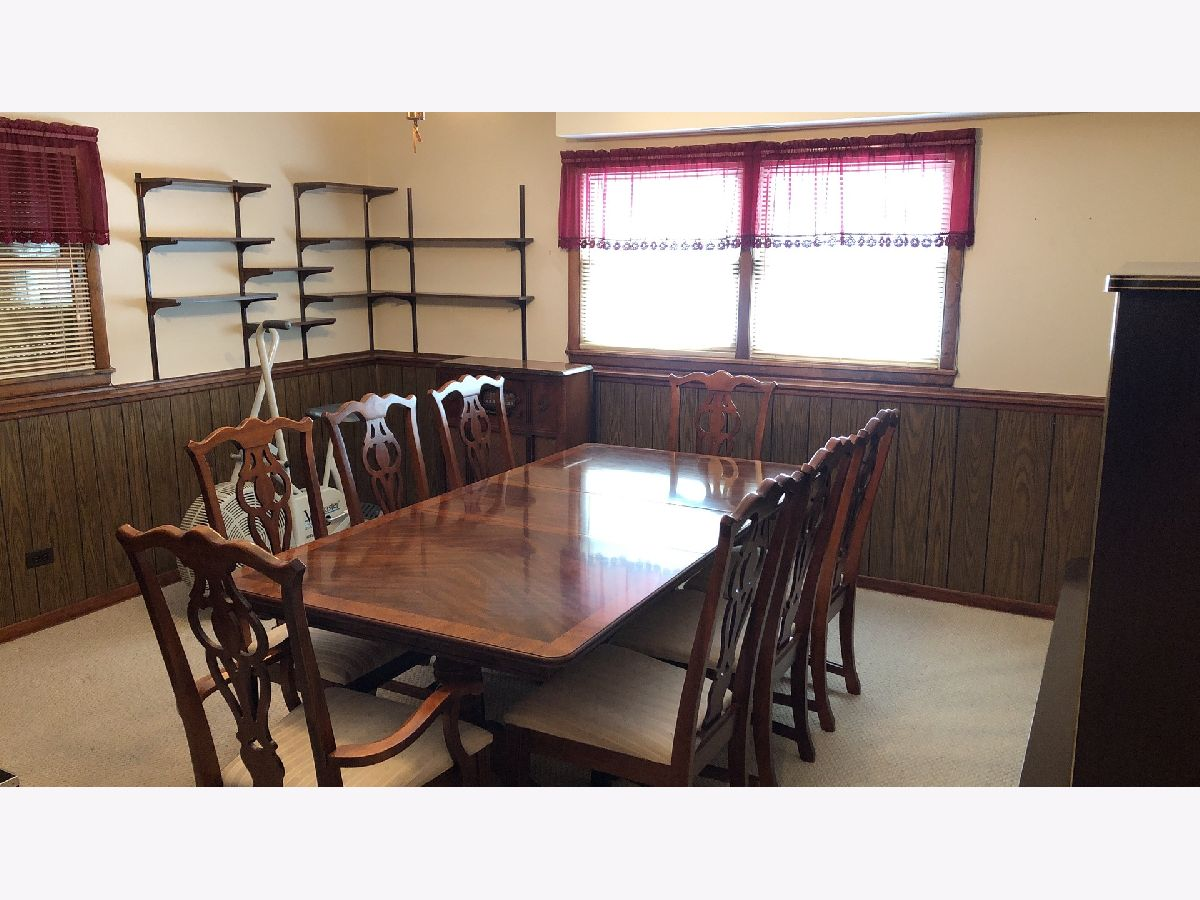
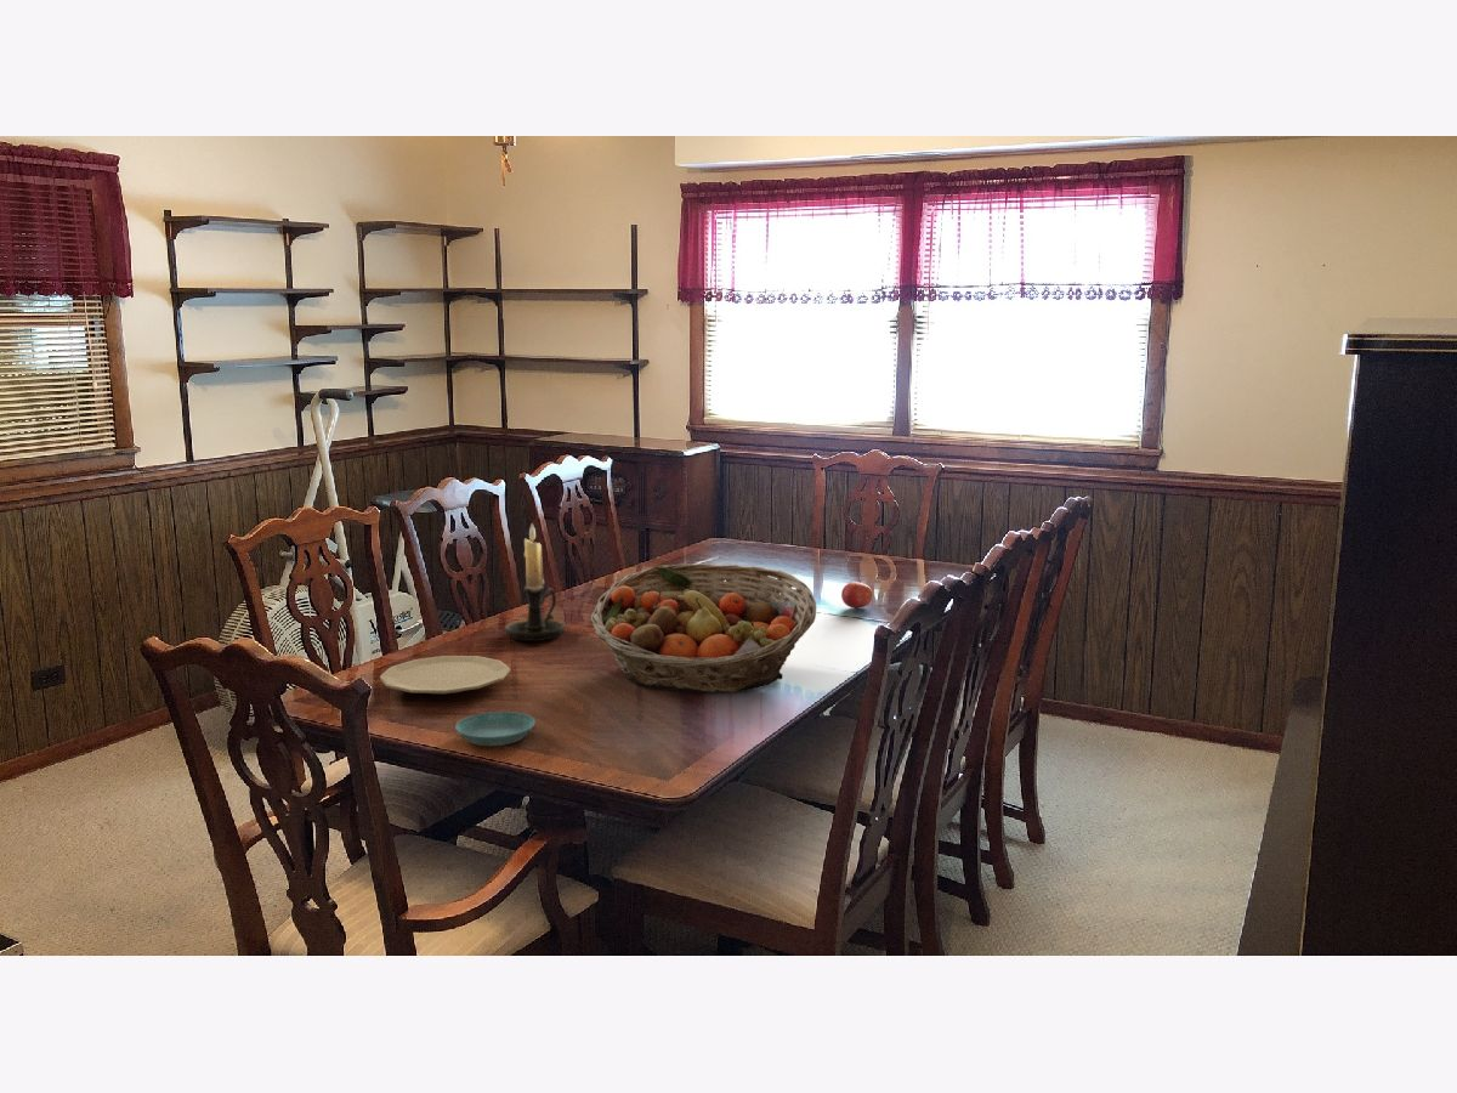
+ saucer [454,710,537,747]
+ pomegranate [840,579,874,610]
+ plate [379,655,511,695]
+ fruit basket [590,562,817,695]
+ candle holder [503,522,567,642]
